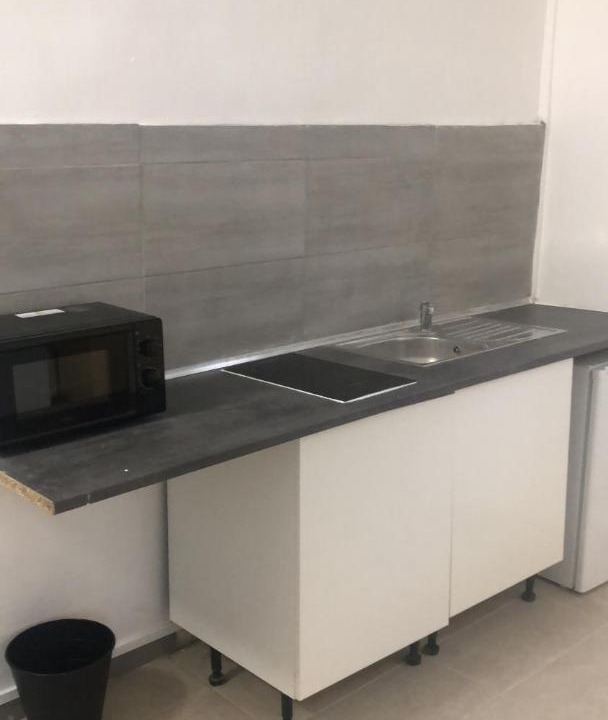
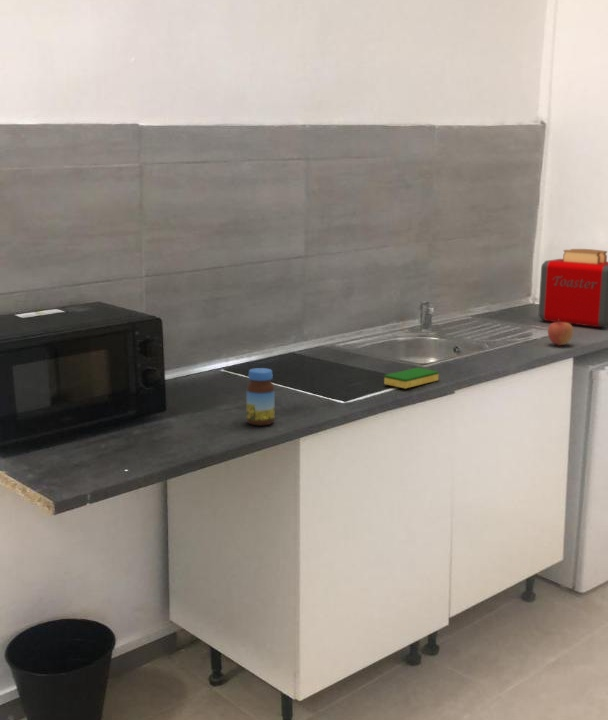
+ toaster [538,248,608,329]
+ dish sponge [383,367,440,390]
+ apple [547,319,574,347]
+ jar [246,367,275,426]
